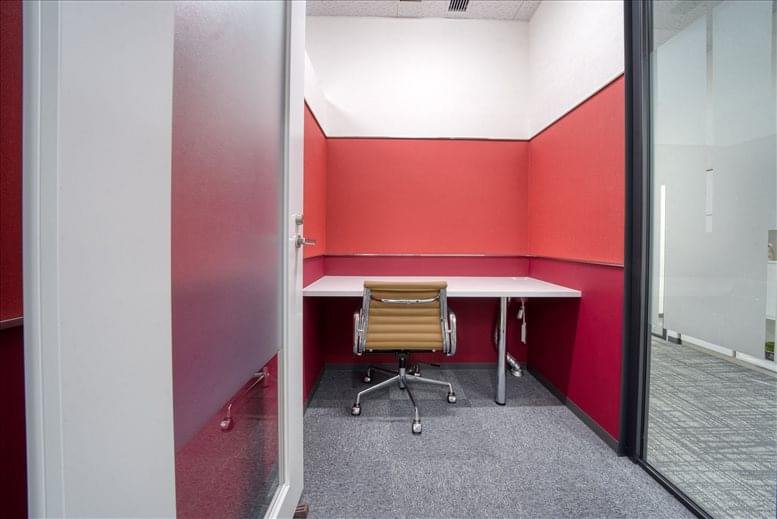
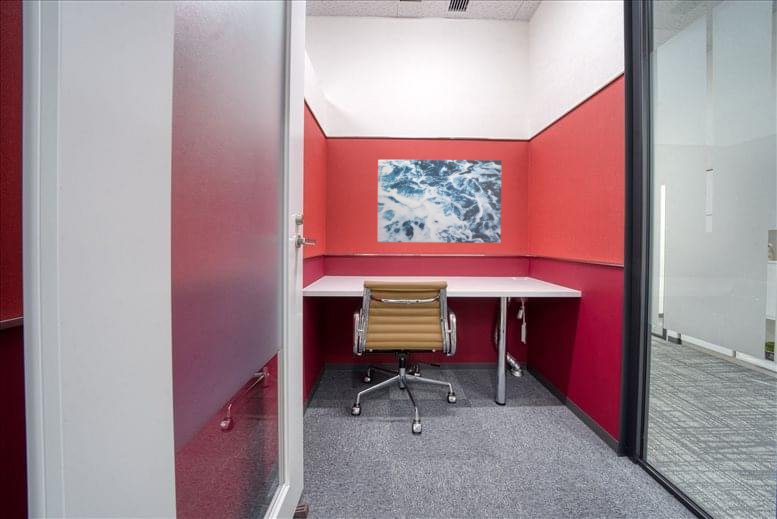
+ wall art [377,159,502,244]
